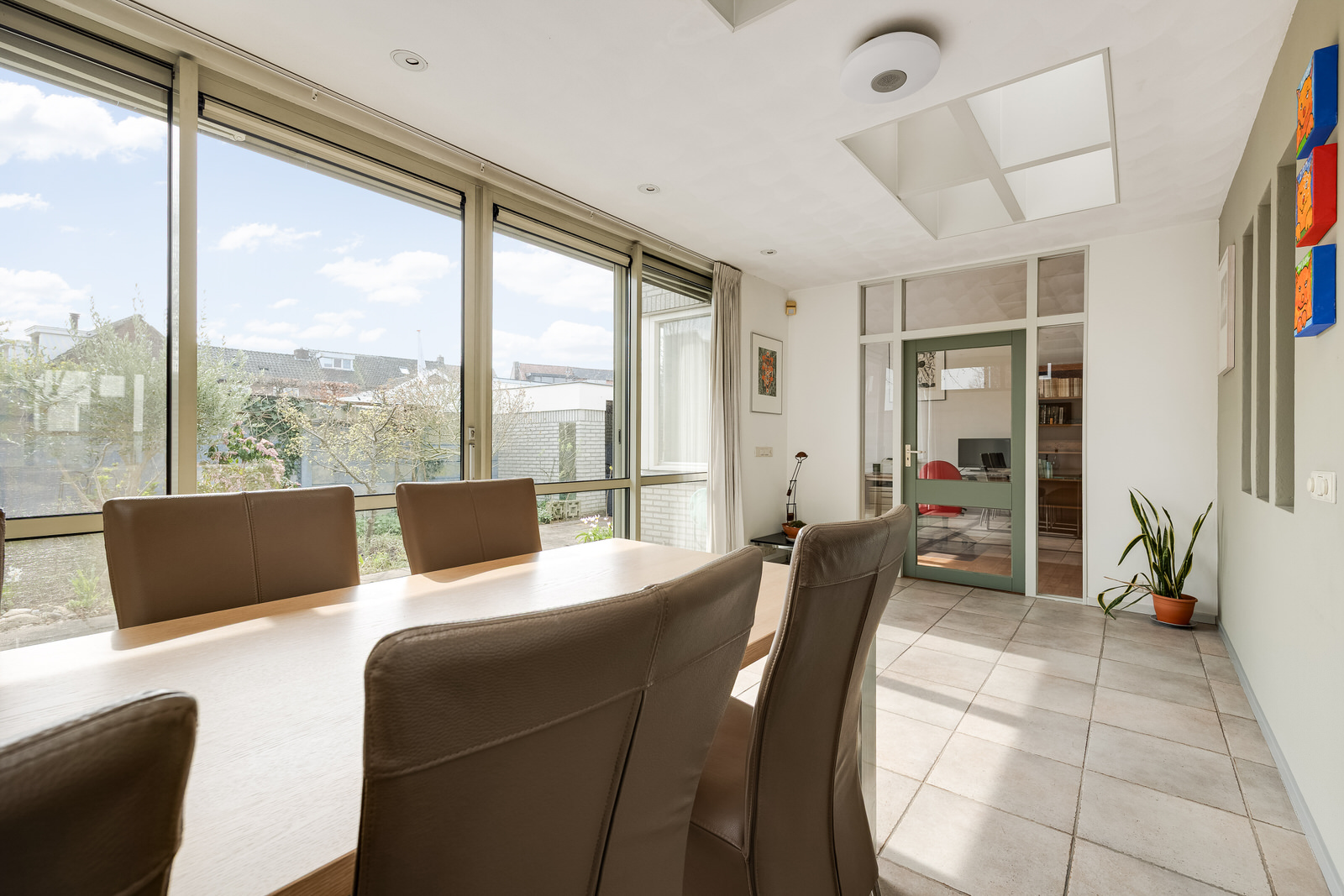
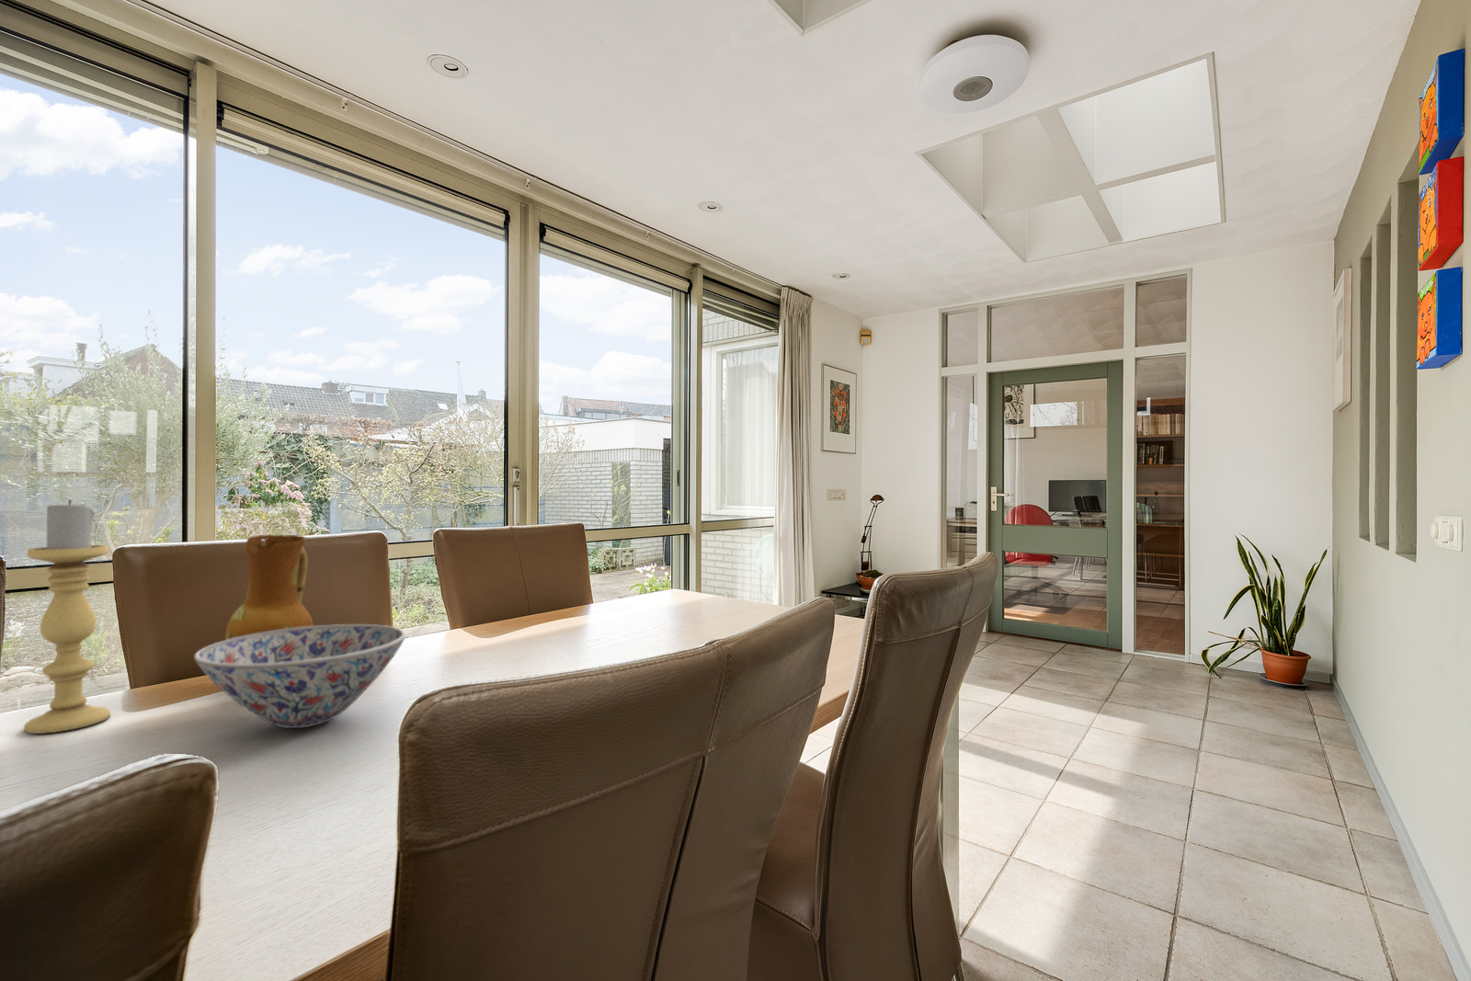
+ candle holder [23,498,112,735]
+ bowl [193,623,406,729]
+ ceramic jug [224,533,314,639]
